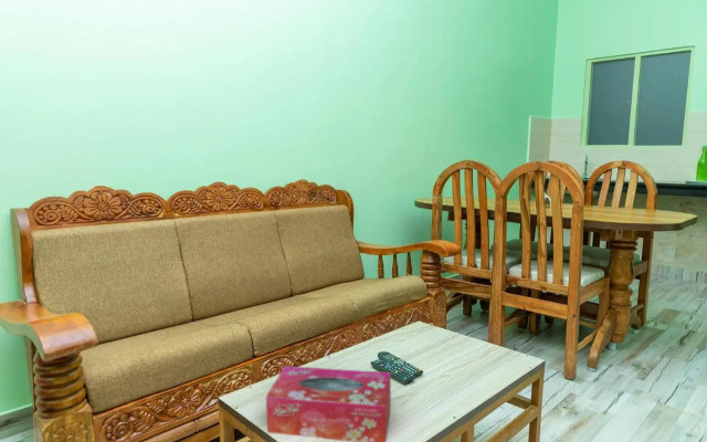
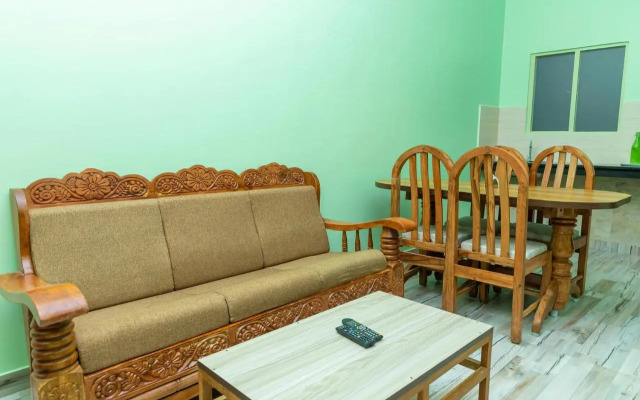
- tissue box [265,365,392,442]
